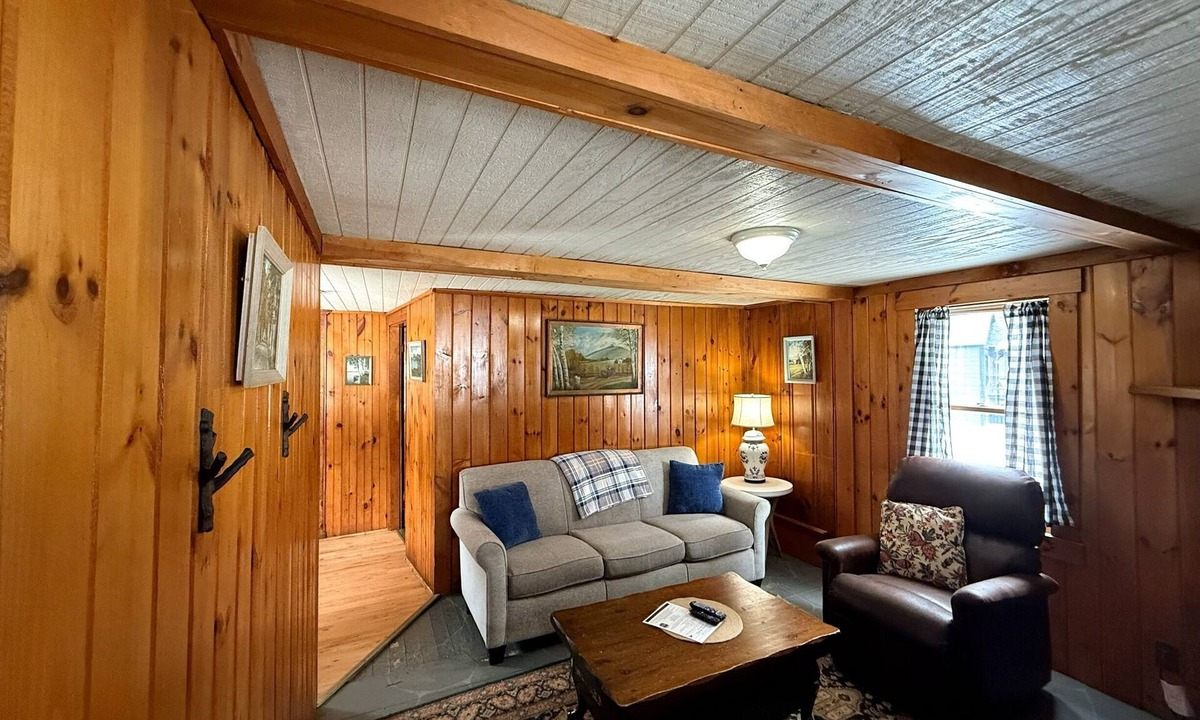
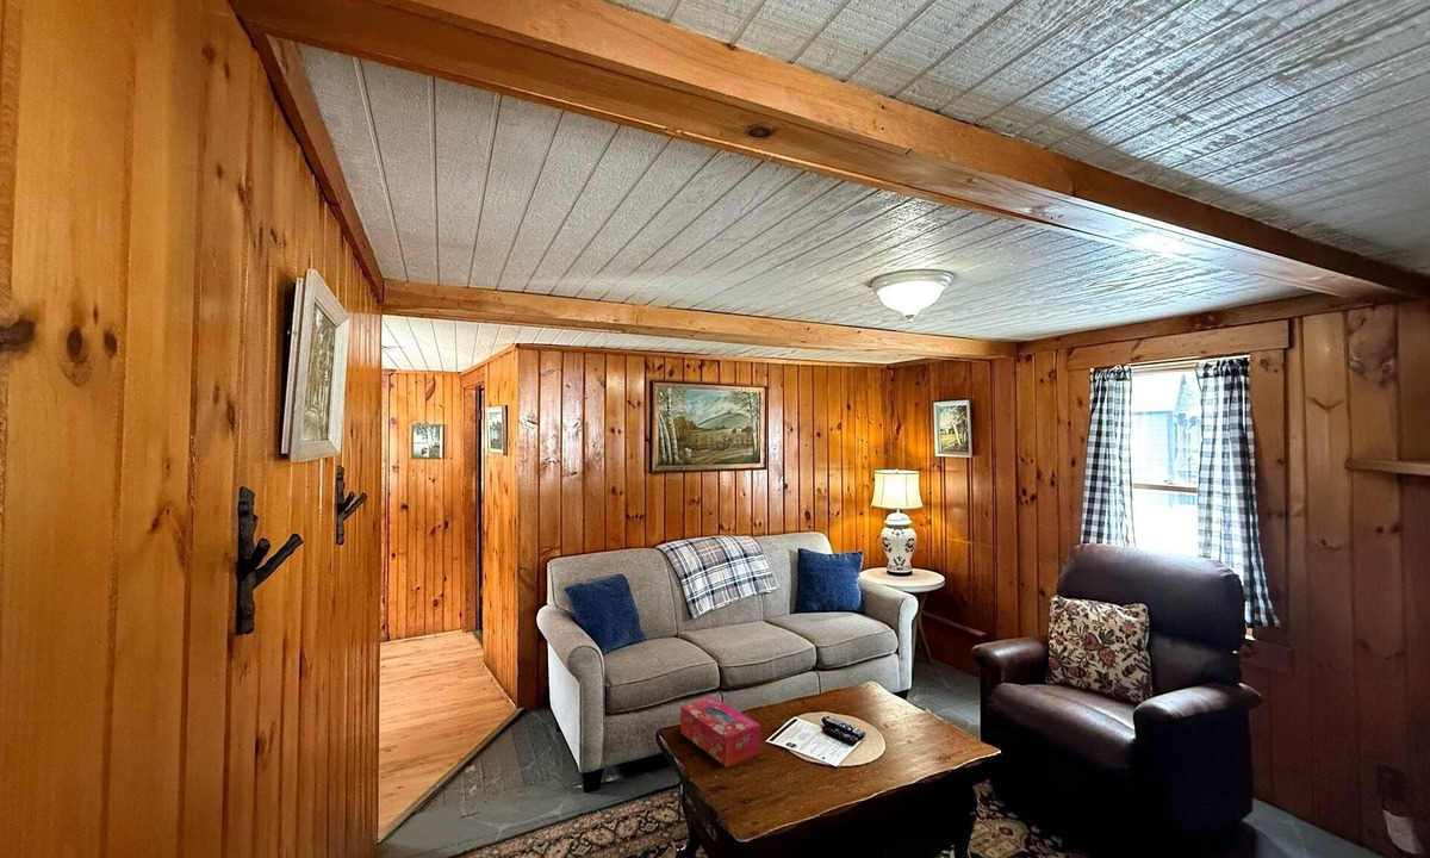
+ tissue box [679,695,761,767]
